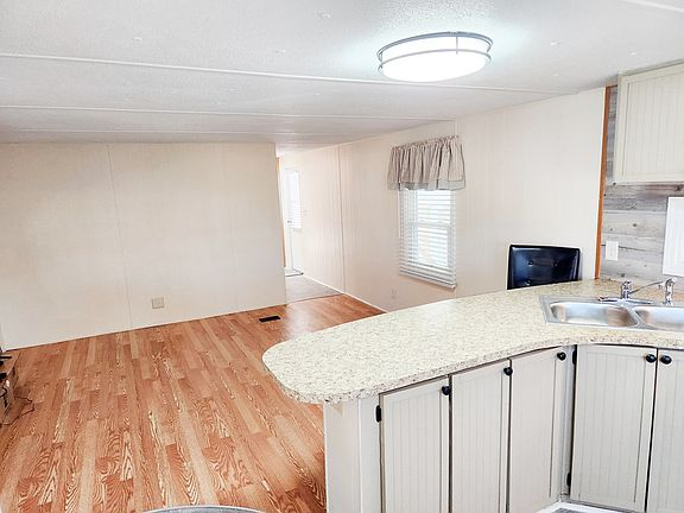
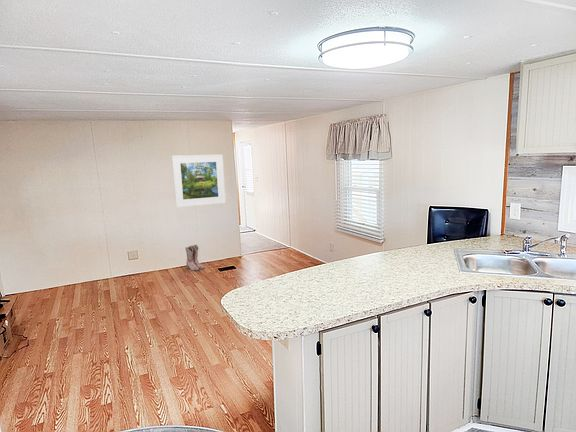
+ boots [184,244,205,272]
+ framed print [171,153,227,208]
